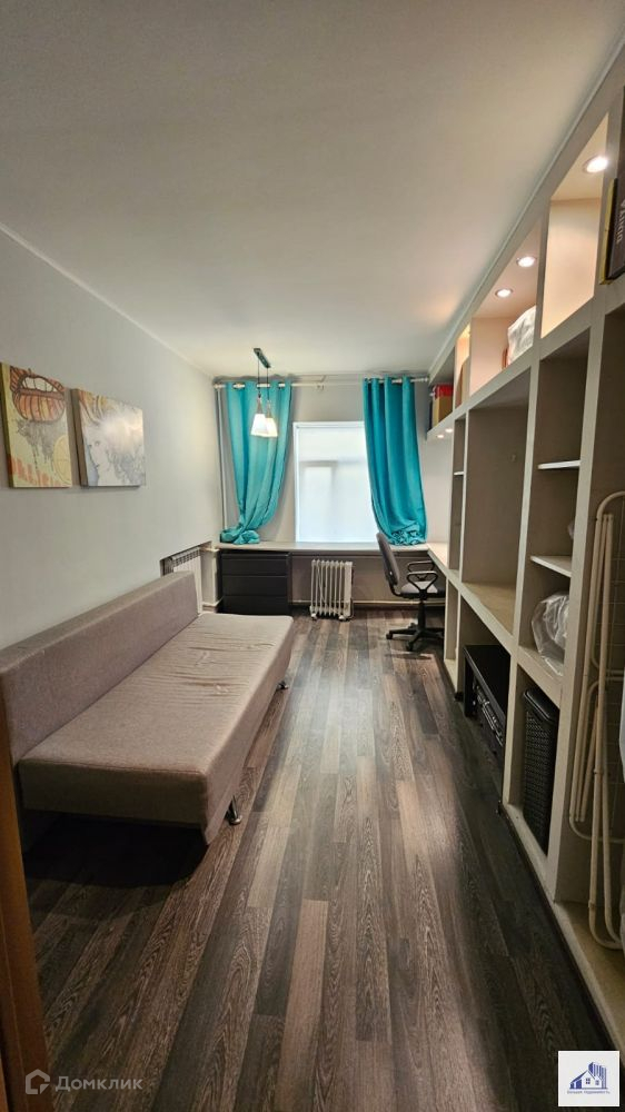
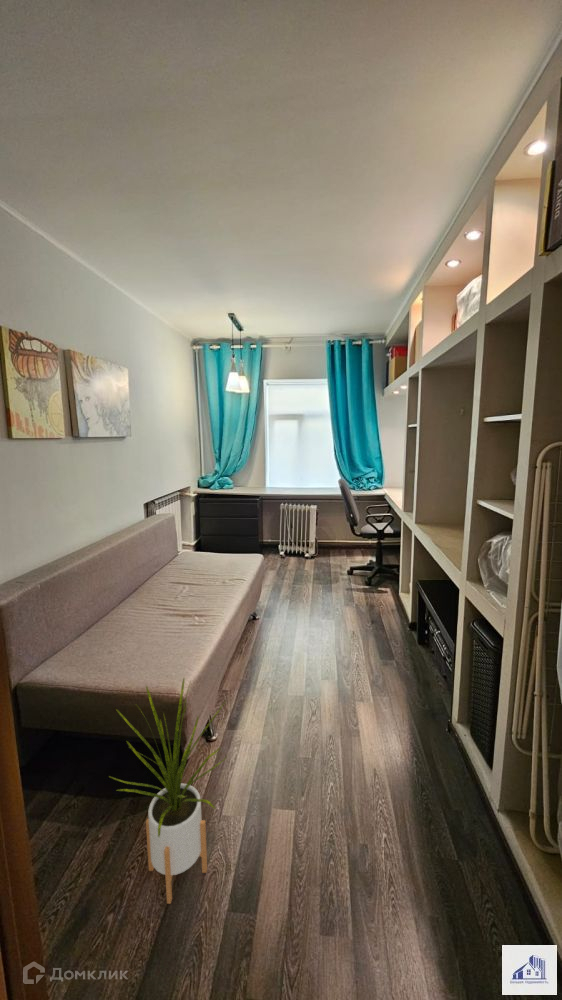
+ house plant [108,677,229,905]
